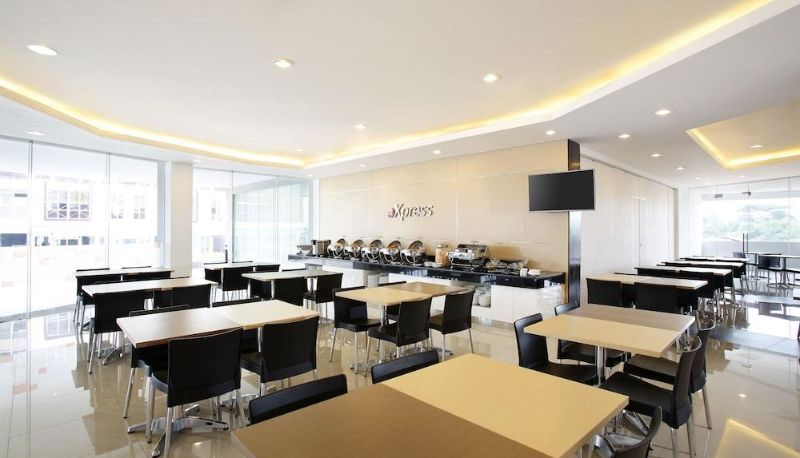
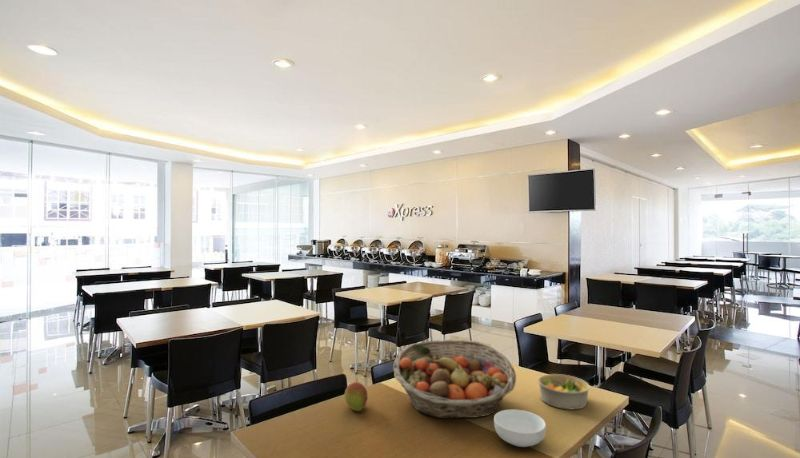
+ bowl [537,373,591,411]
+ cereal bowl [493,408,547,448]
+ fruit basket [392,339,517,419]
+ fruit [344,381,368,412]
